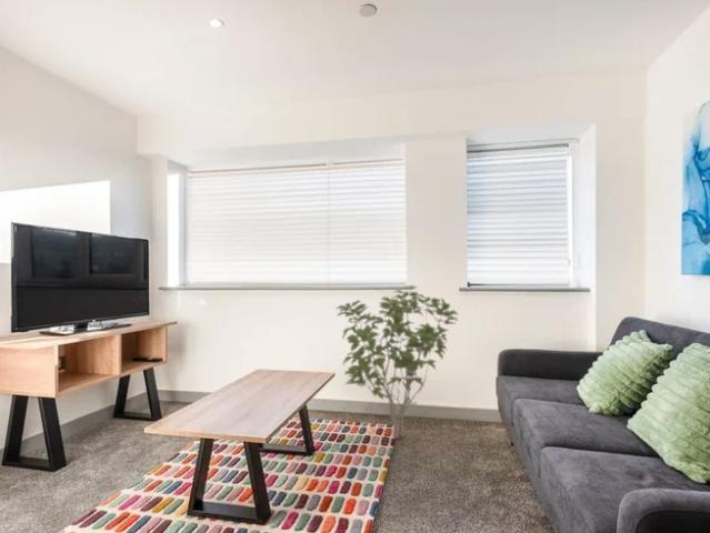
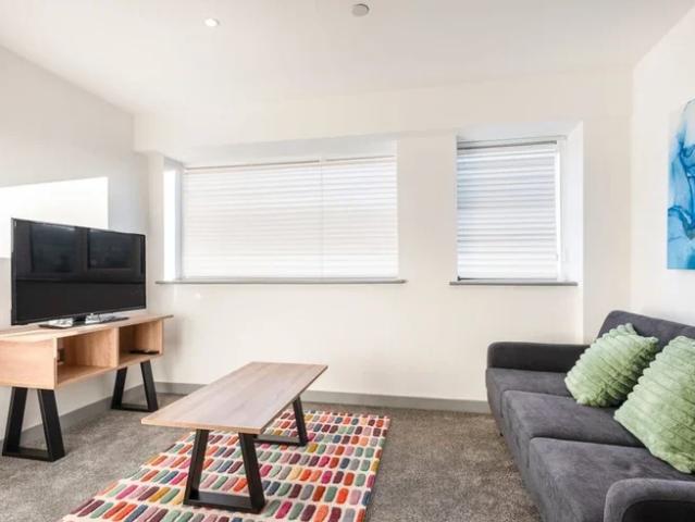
- shrub [336,289,459,440]
